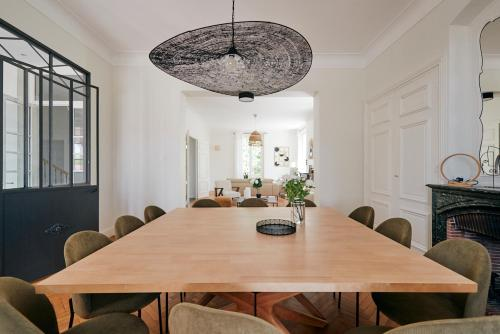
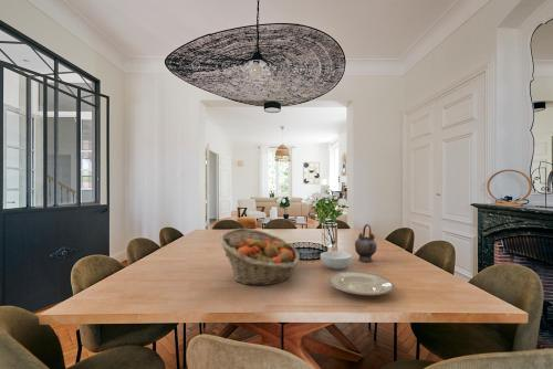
+ teapot [354,223,378,263]
+ cereal bowl [320,250,353,271]
+ plate [327,271,395,296]
+ fruit basket [218,228,301,286]
